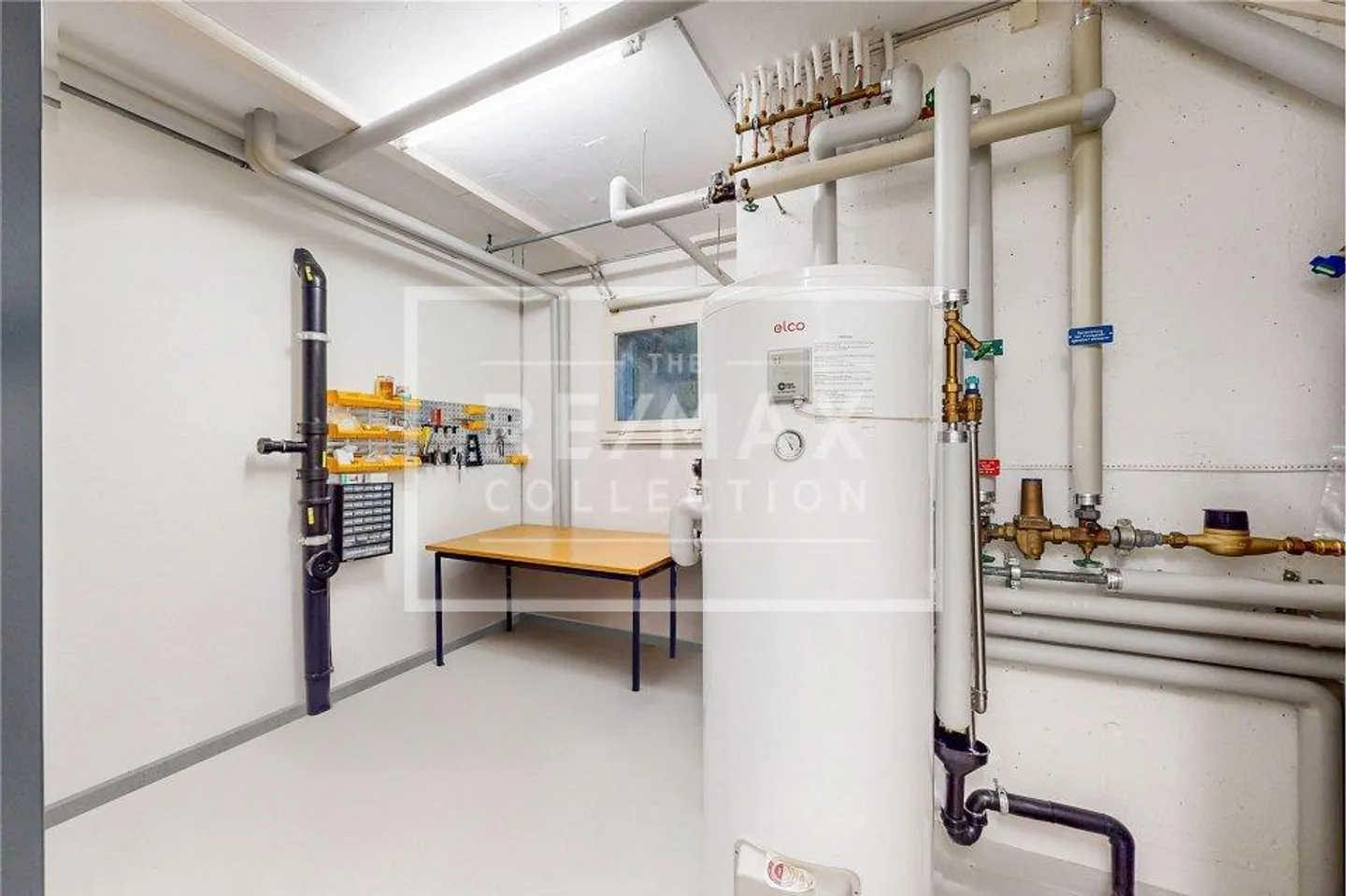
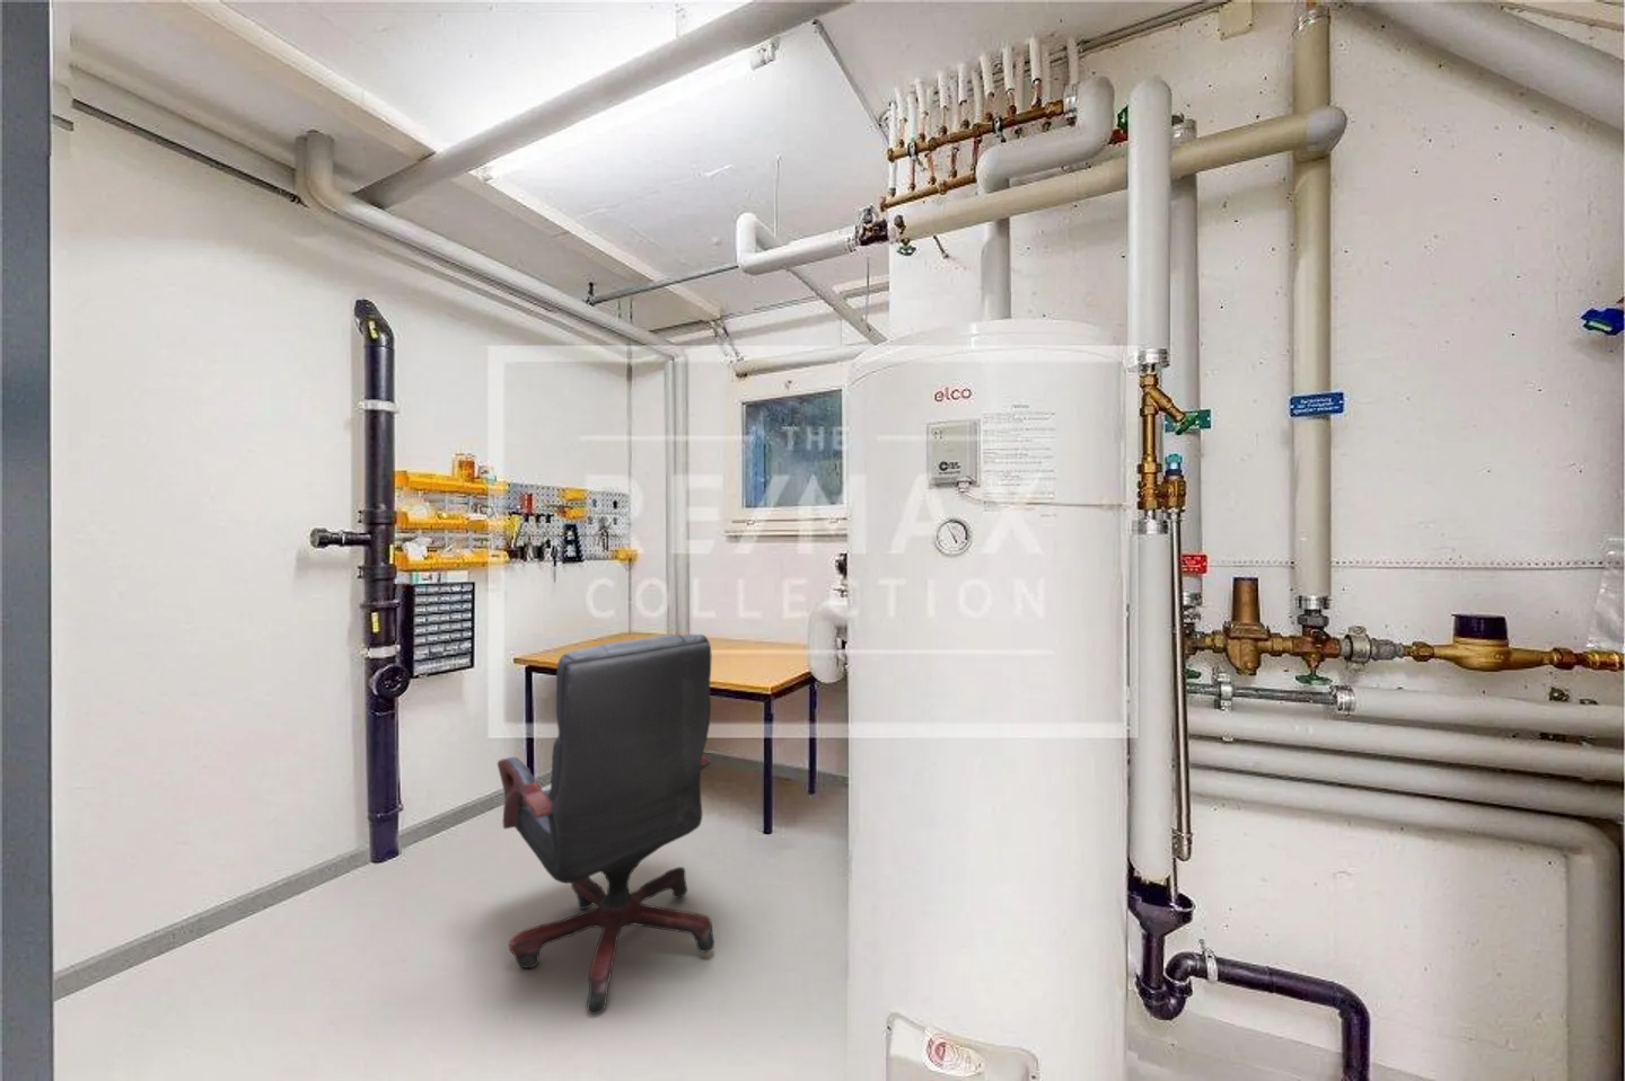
+ office chair [496,633,716,1016]
